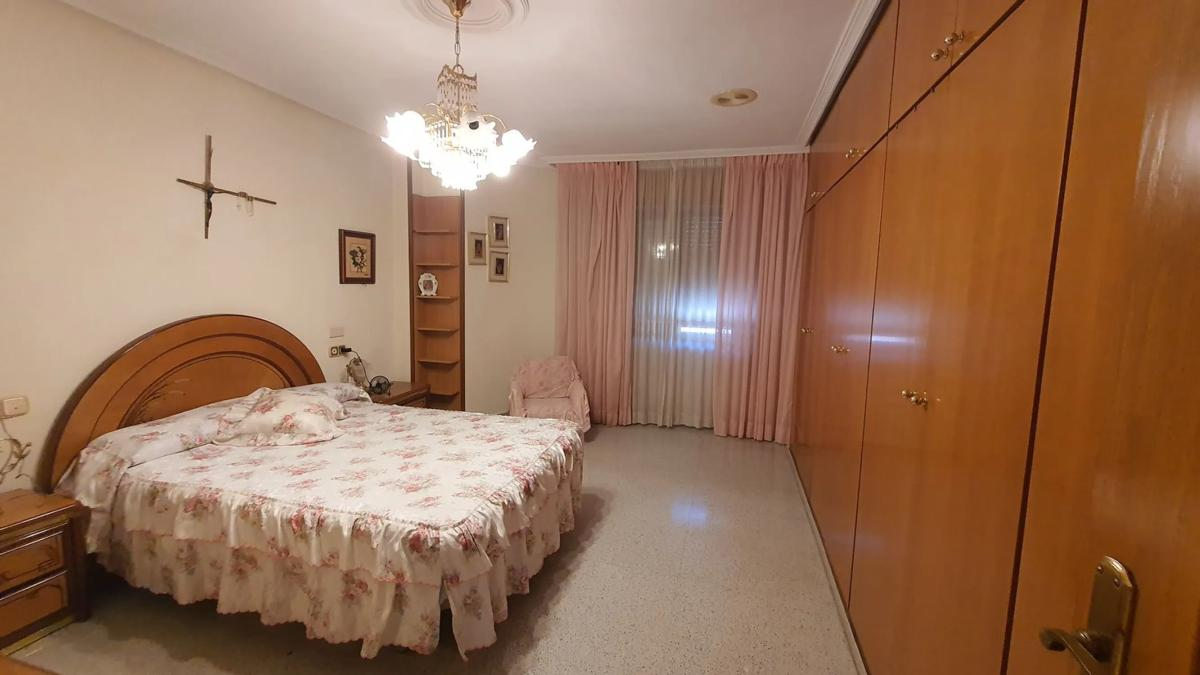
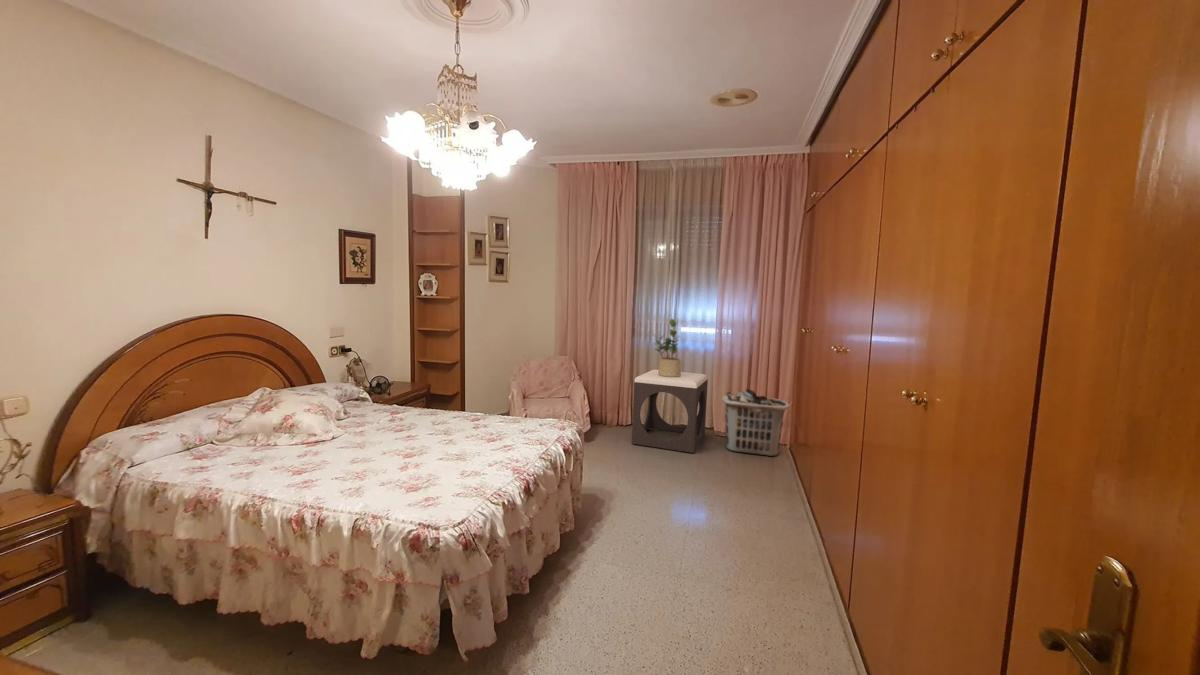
+ clothes hamper [721,388,790,457]
+ potted plant [653,318,682,377]
+ footstool [631,369,709,454]
